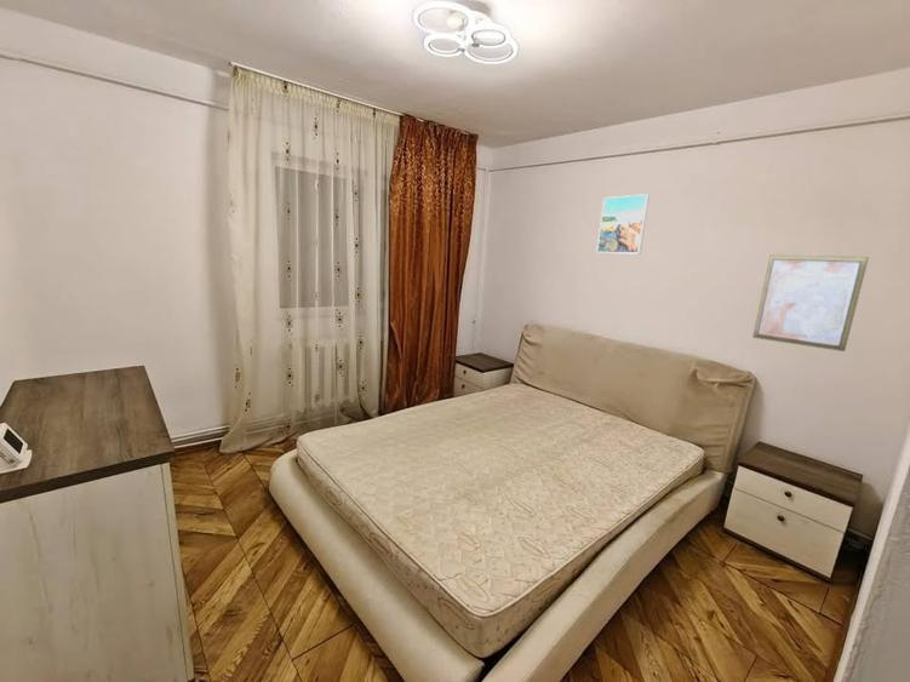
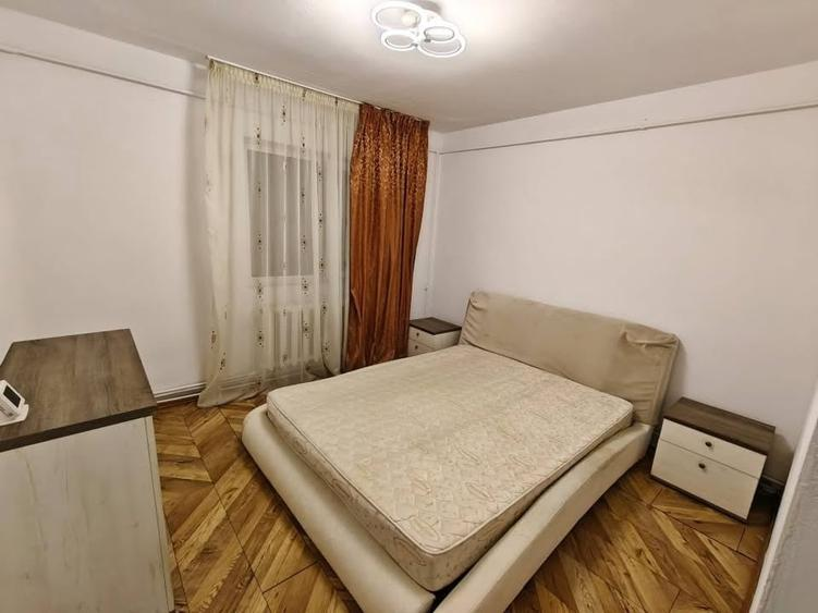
- wall art [751,254,870,353]
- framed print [595,193,651,256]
